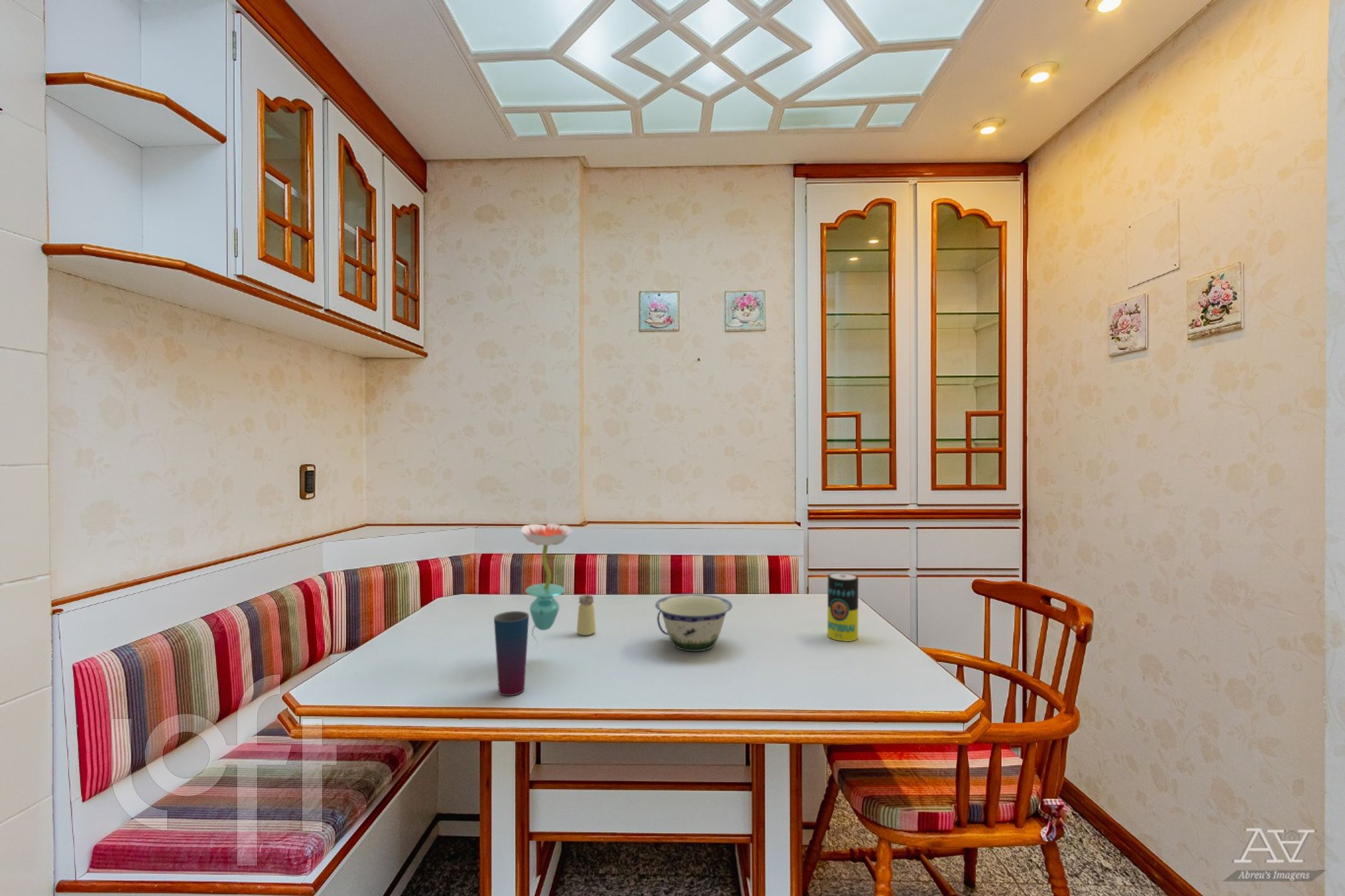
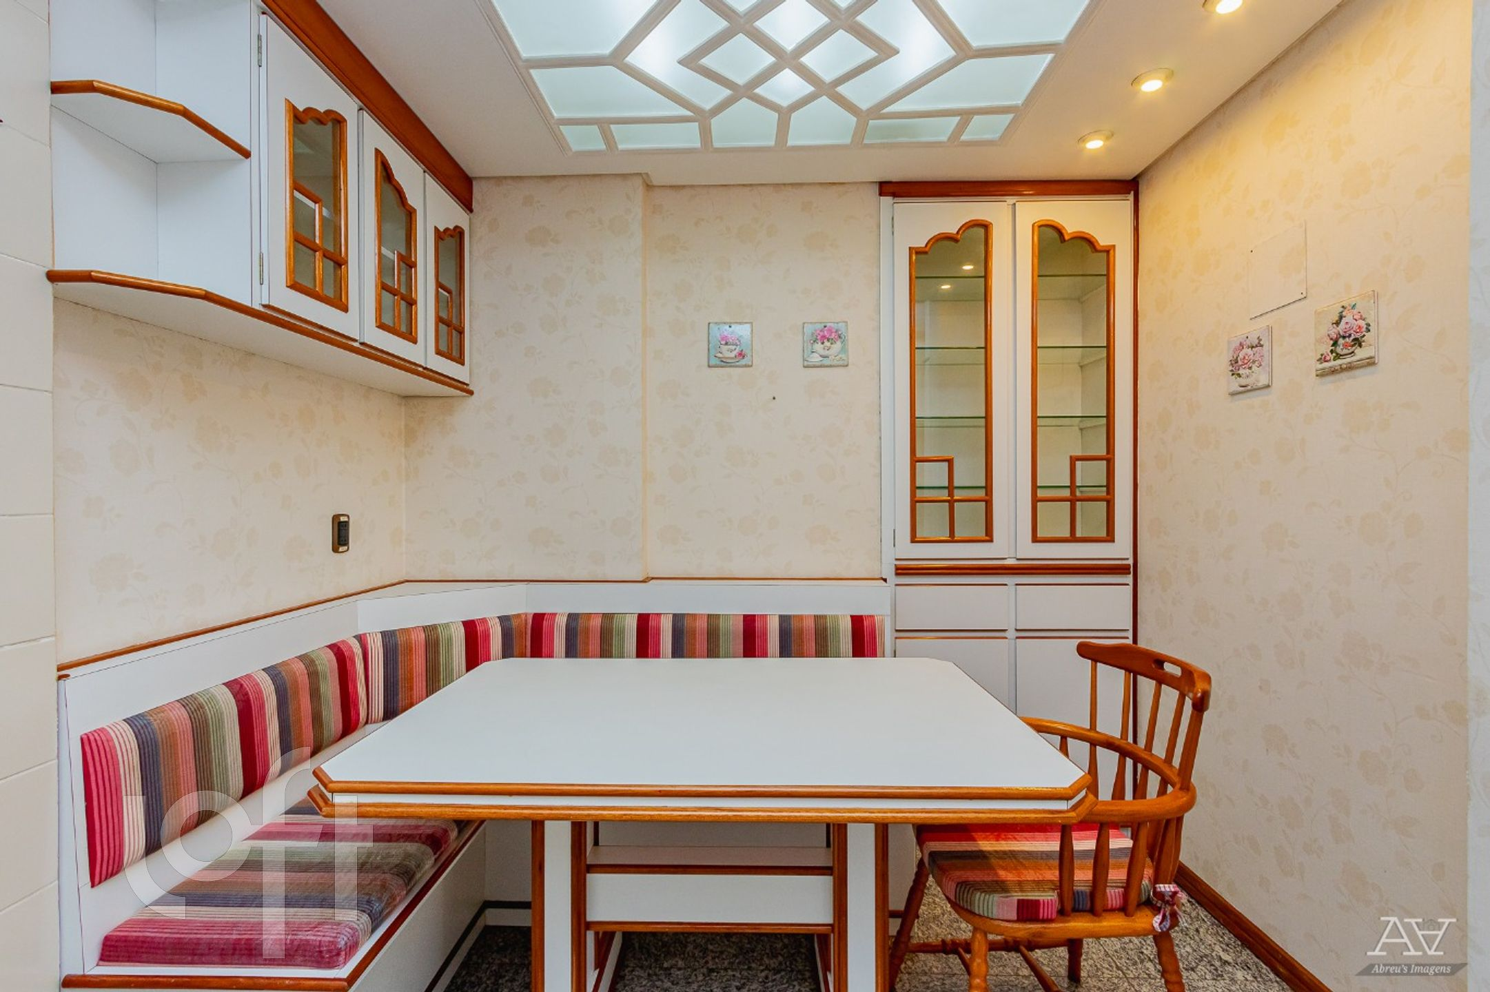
- cup [493,610,529,696]
- flower [519,522,575,651]
- candle [827,572,859,642]
- bowl [654,594,733,652]
- saltshaker [576,594,597,636]
